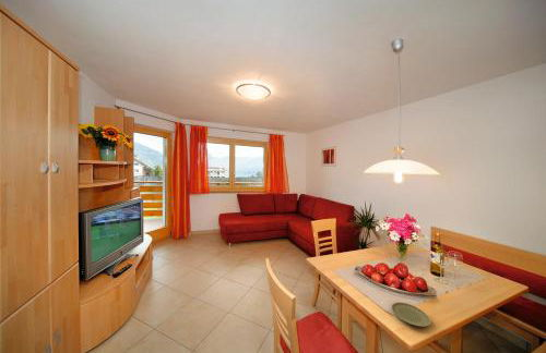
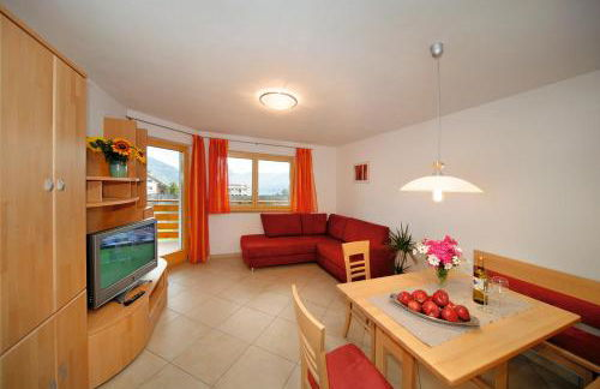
- plate [391,301,431,328]
